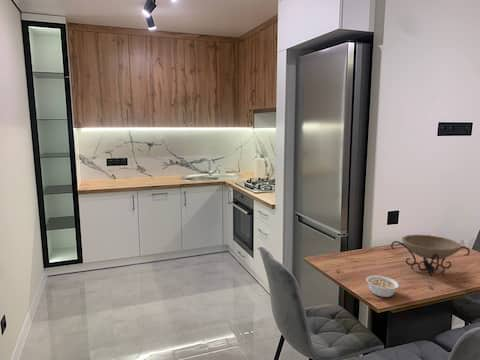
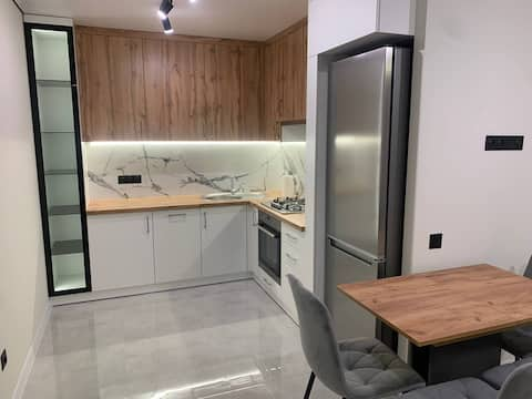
- legume [365,275,400,298]
- decorative bowl [390,234,471,277]
